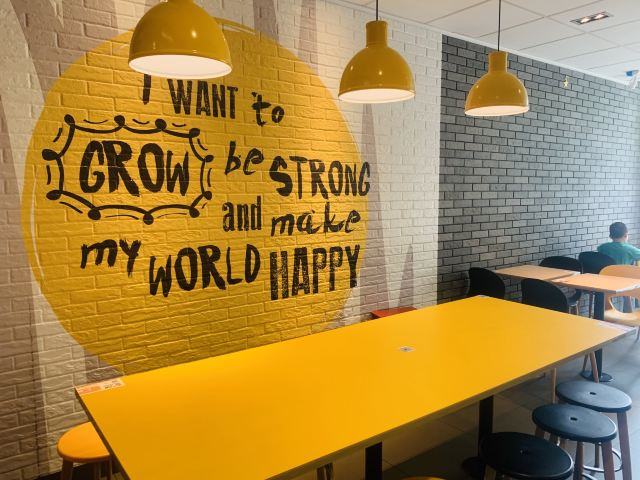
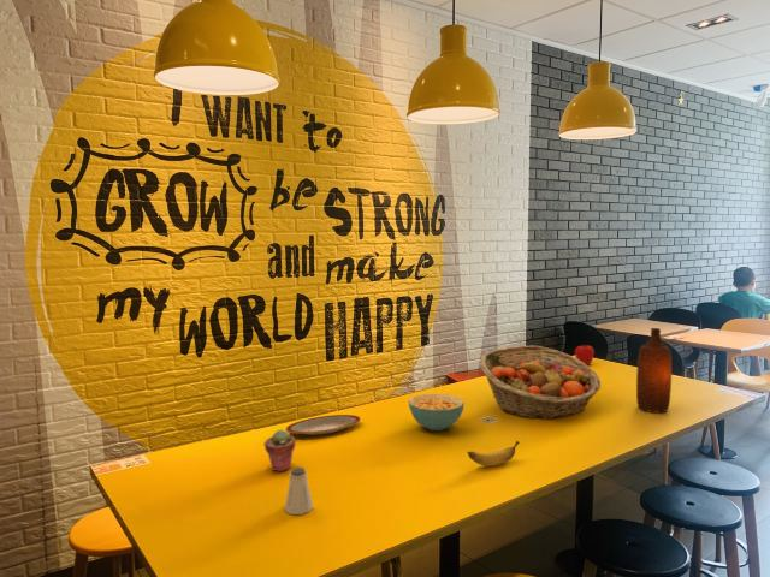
+ fruit basket [478,345,602,420]
+ saltshaker [284,466,314,516]
+ bottle [635,327,673,414]
+ plate [285,414,361,436]
+ cereal bowl [408,393,466,432]
+ banana [467,440,521,468]
+ apple [574,344,596,367]
+ potted succulent [263,428,297,474]
